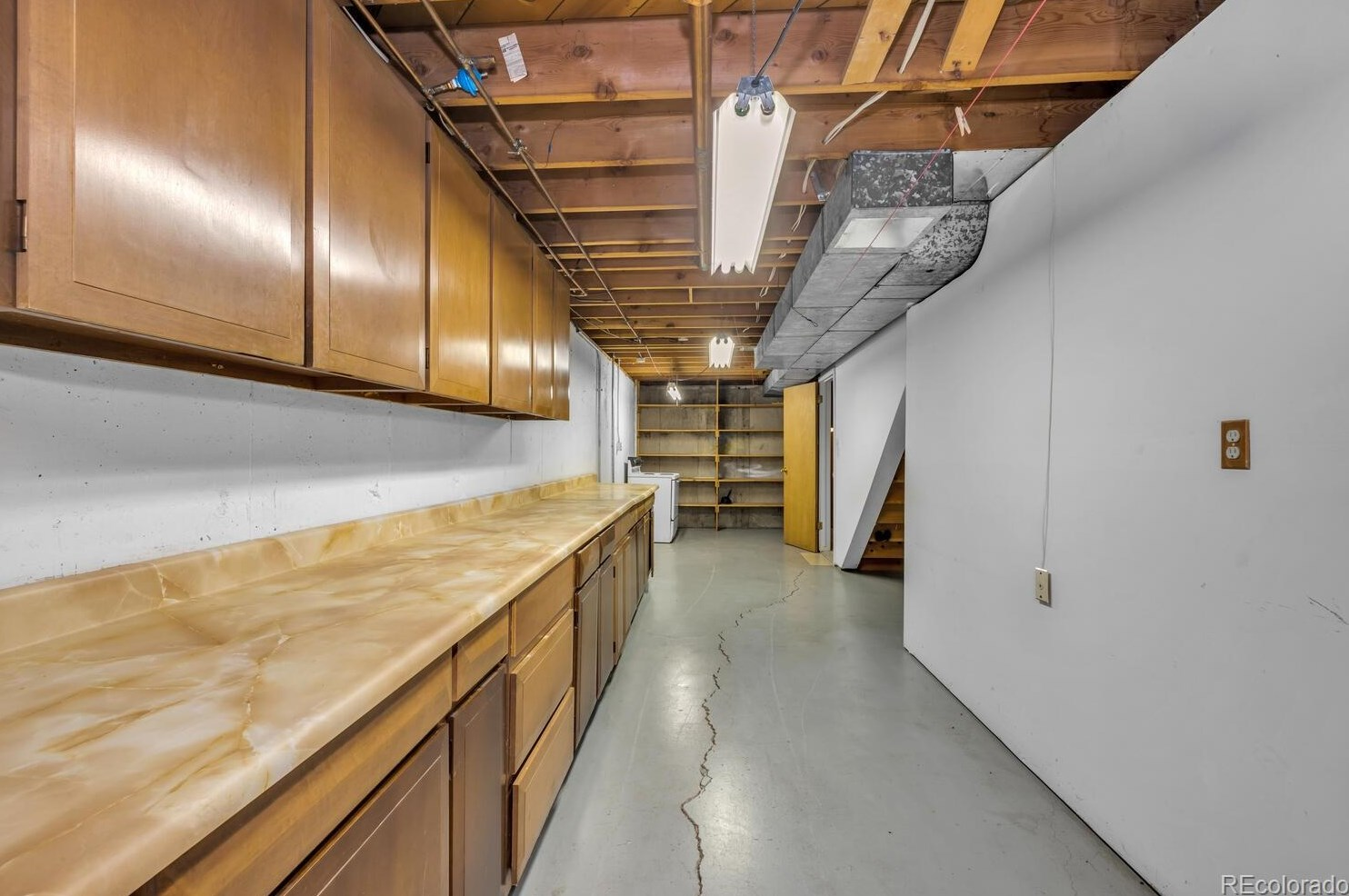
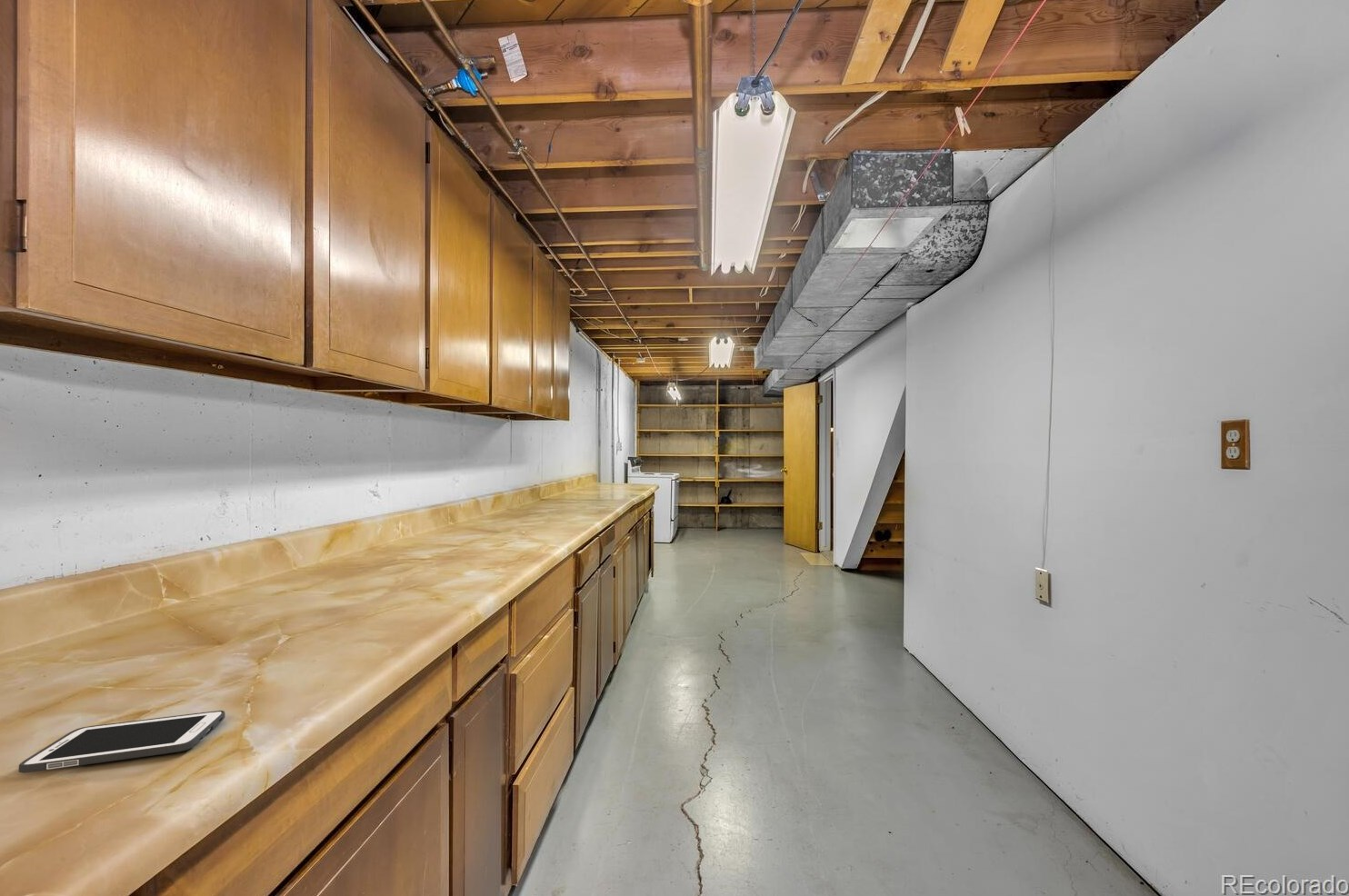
+ cell phone [18,710,226,773]
